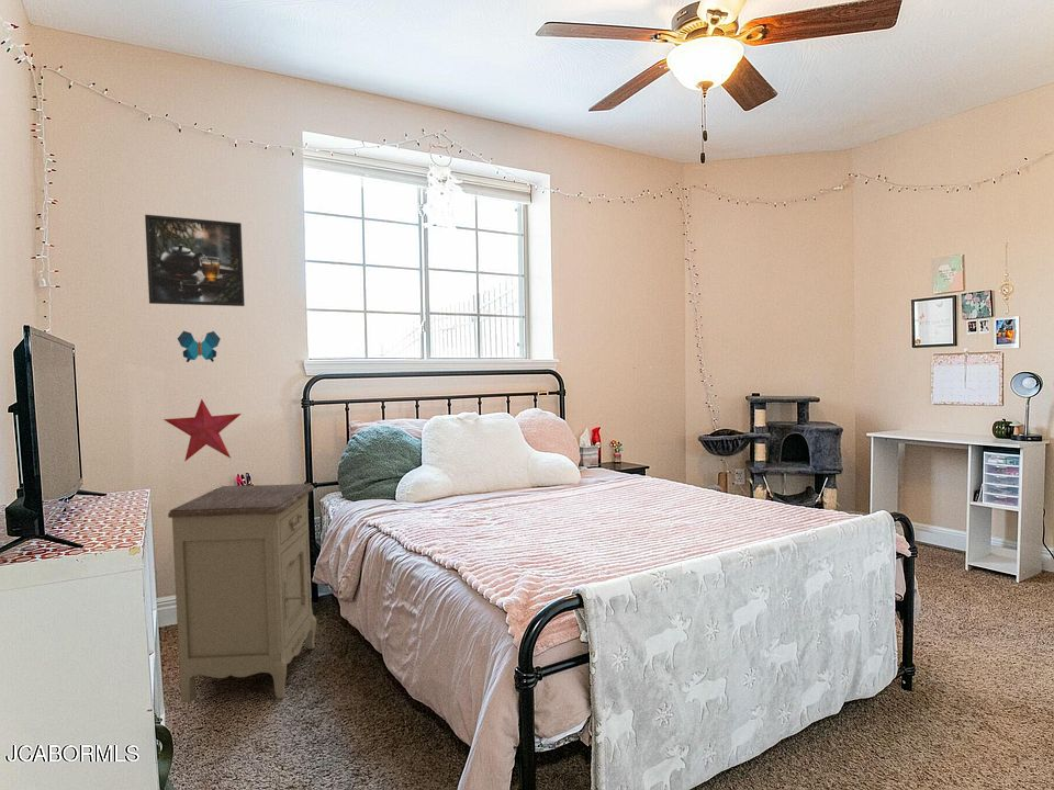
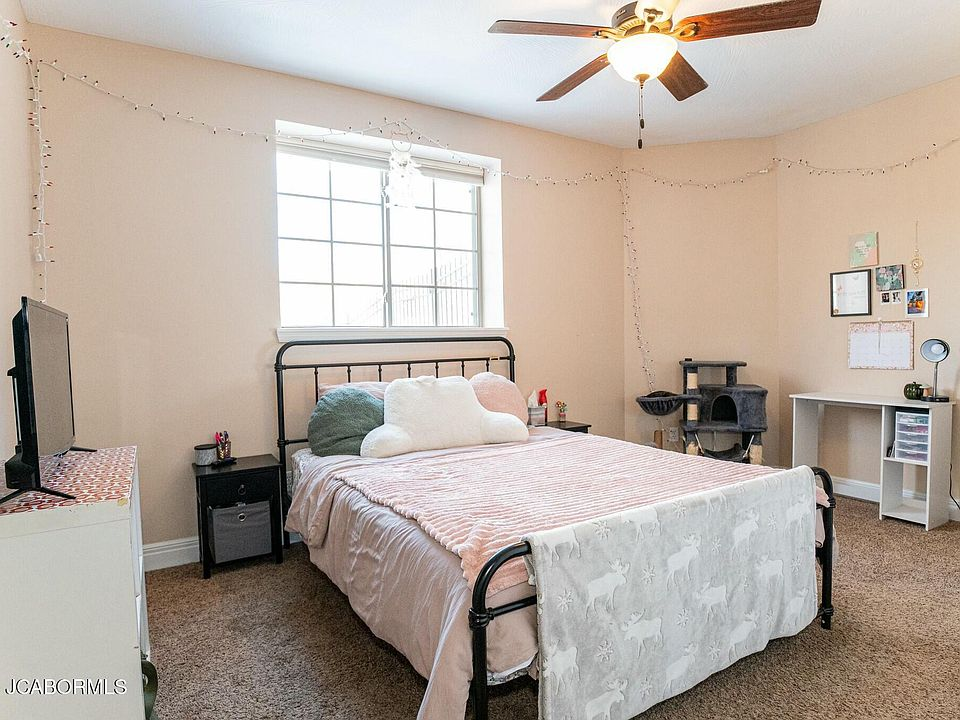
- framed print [144,214,246,307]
- decorative butterfly [177,330,222,363]
- decorative star [162,398,243,463]
- nightstand [167,483,317,704]
